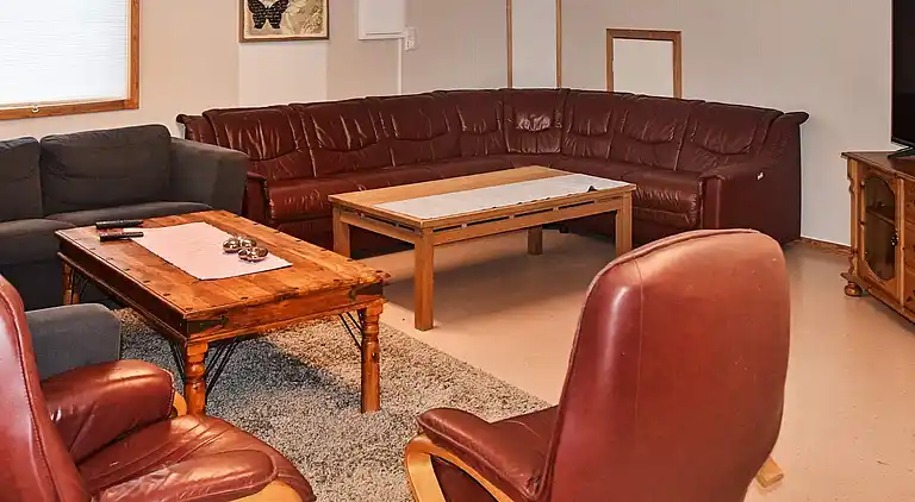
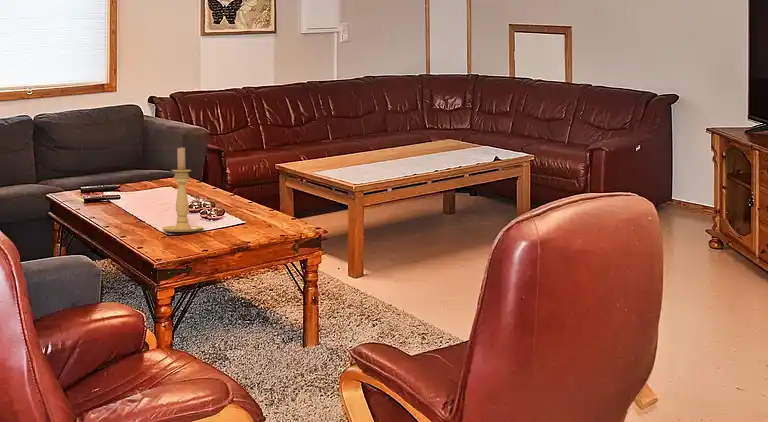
+ candle holder [161,146,204,233]
